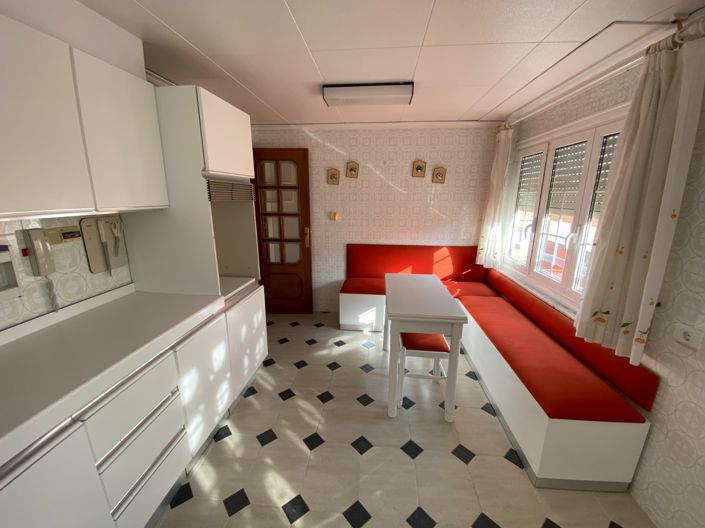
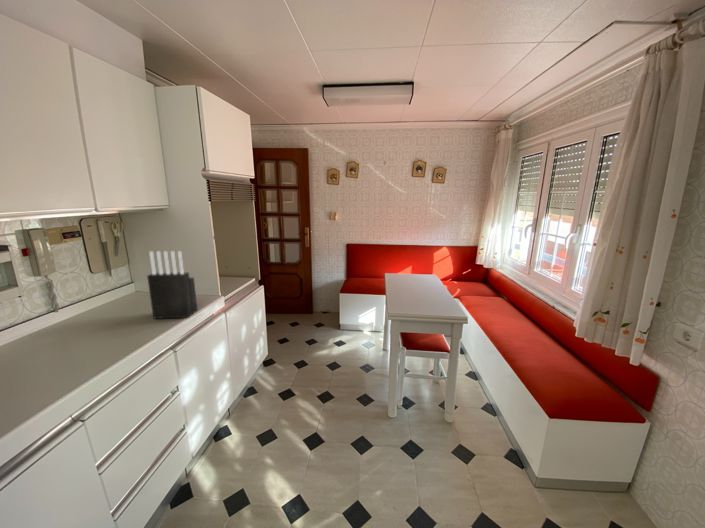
+ knife block [146,250,199,320]
